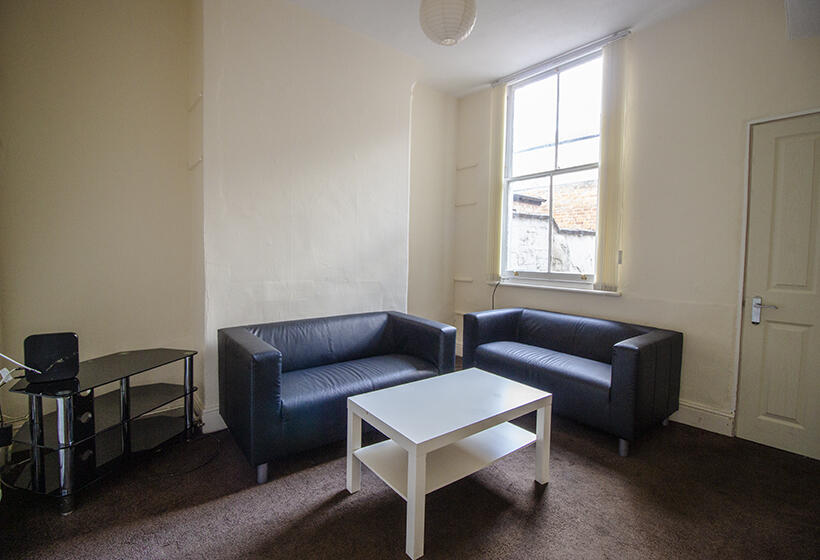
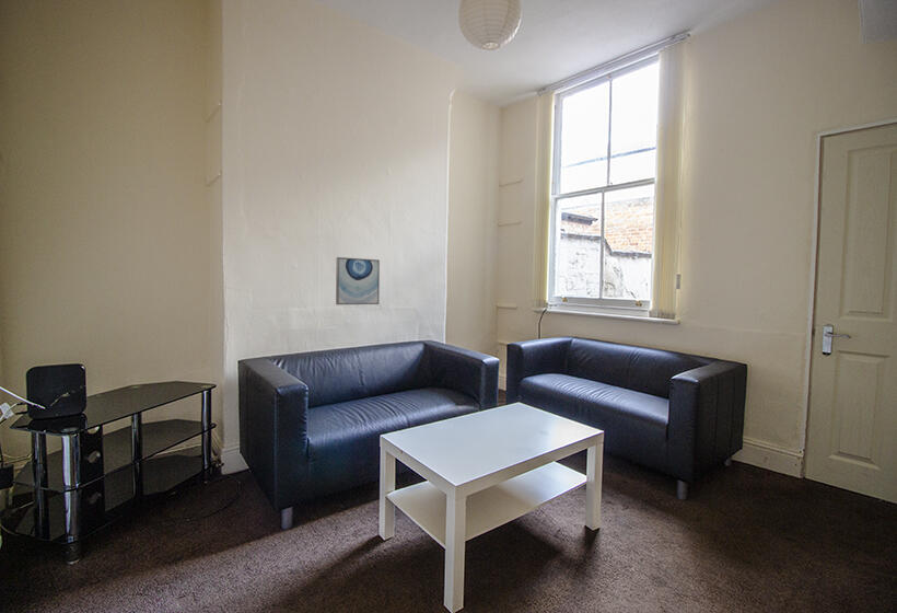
+ wall art [335,256,381,305]
